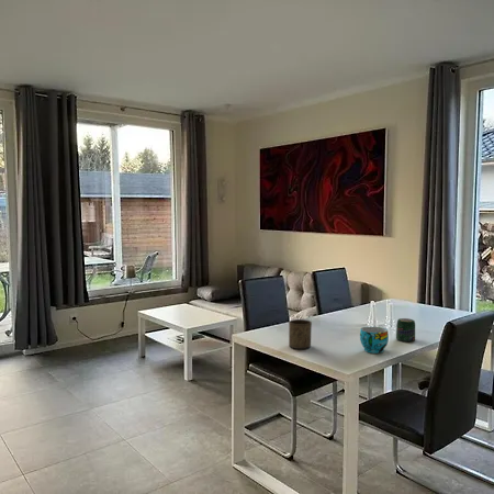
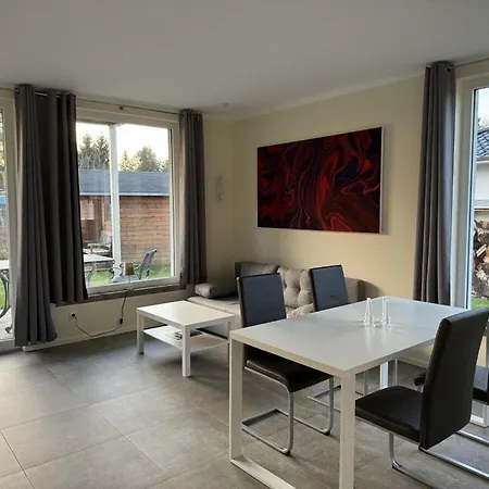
- jar [395,317,416,344]
- cup [288,318,313,350]
- cup [359,325,390,355]
